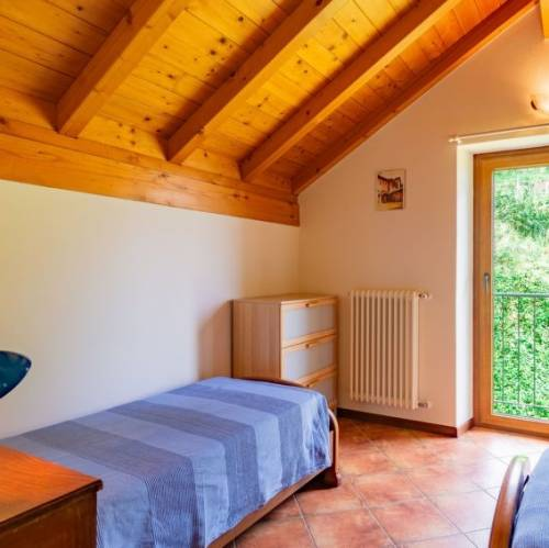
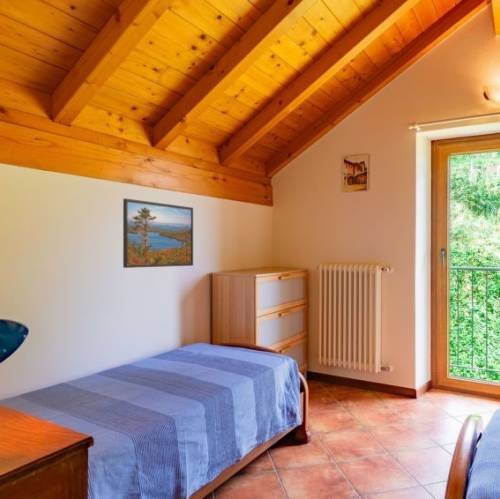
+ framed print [122,198,194,269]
